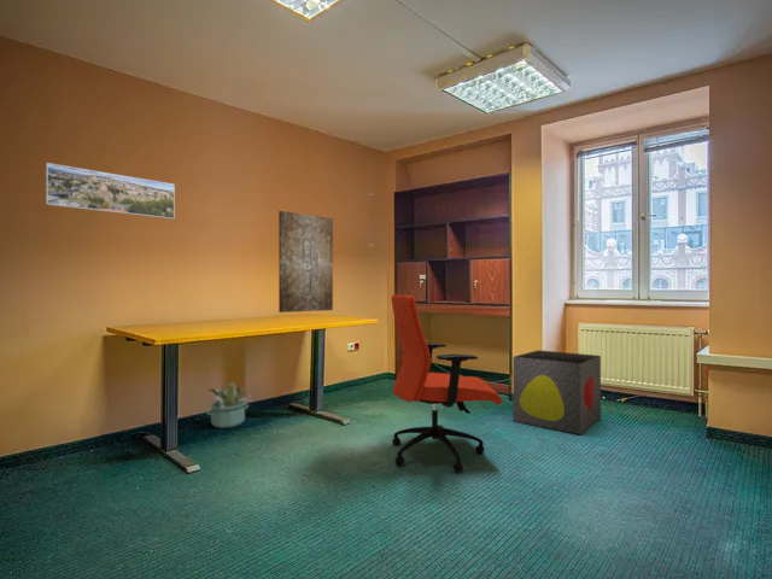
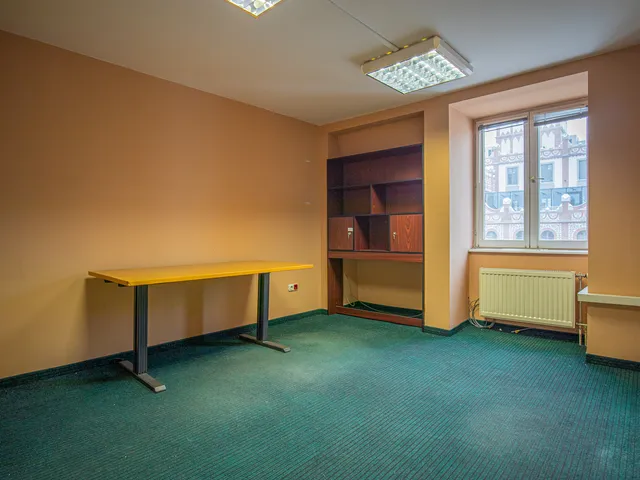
- wall art [277,210,334,314]
- storage bin [511,349,602,435]
- decorative plant [205,382,253,429]
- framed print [45,162,176,221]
- office chair [391,294,503,473]
